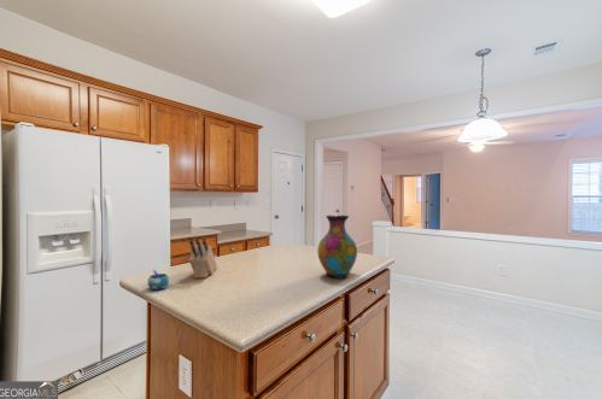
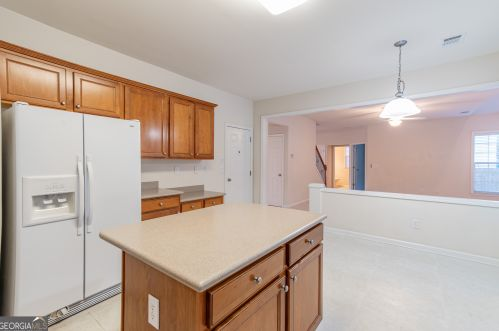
- vase [316,215,358,278]
- knife block [188,236,218,280]
- mug [146,268,170,292]
